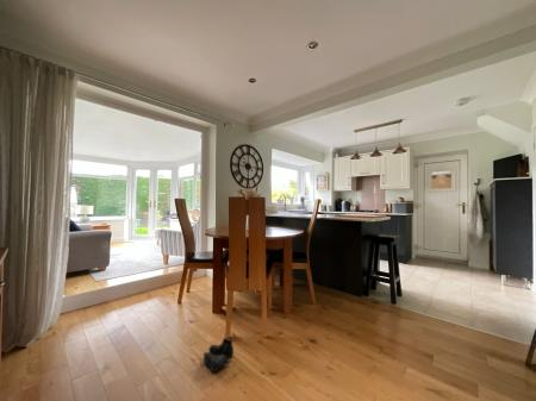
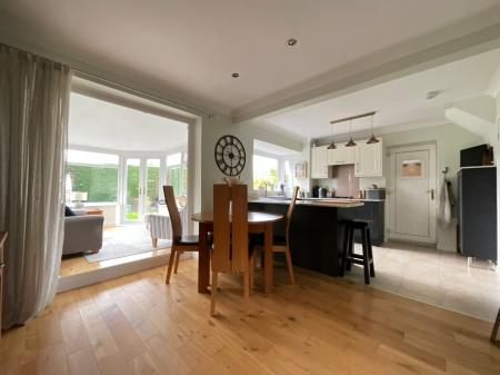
- boots [202,336,235,374]
